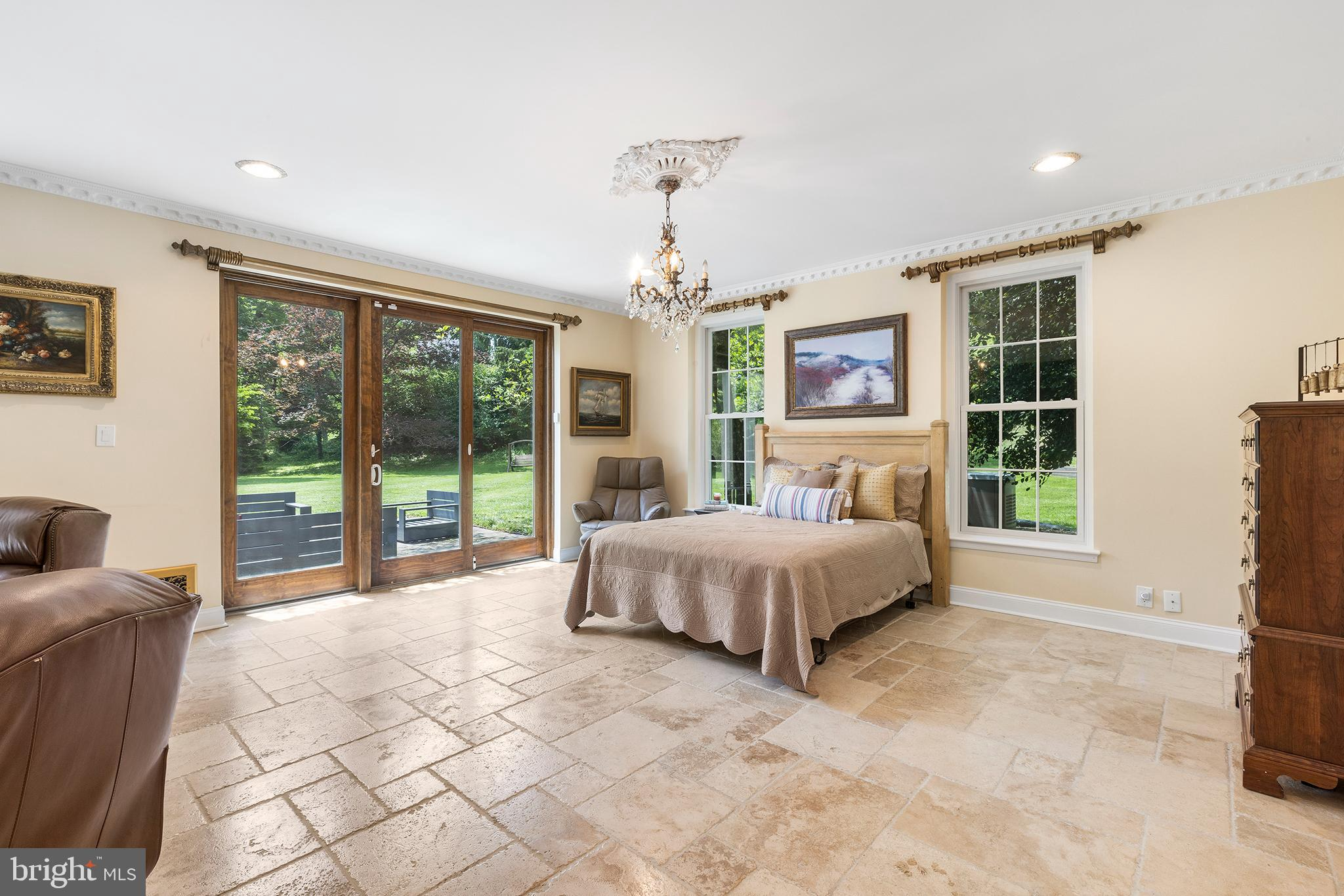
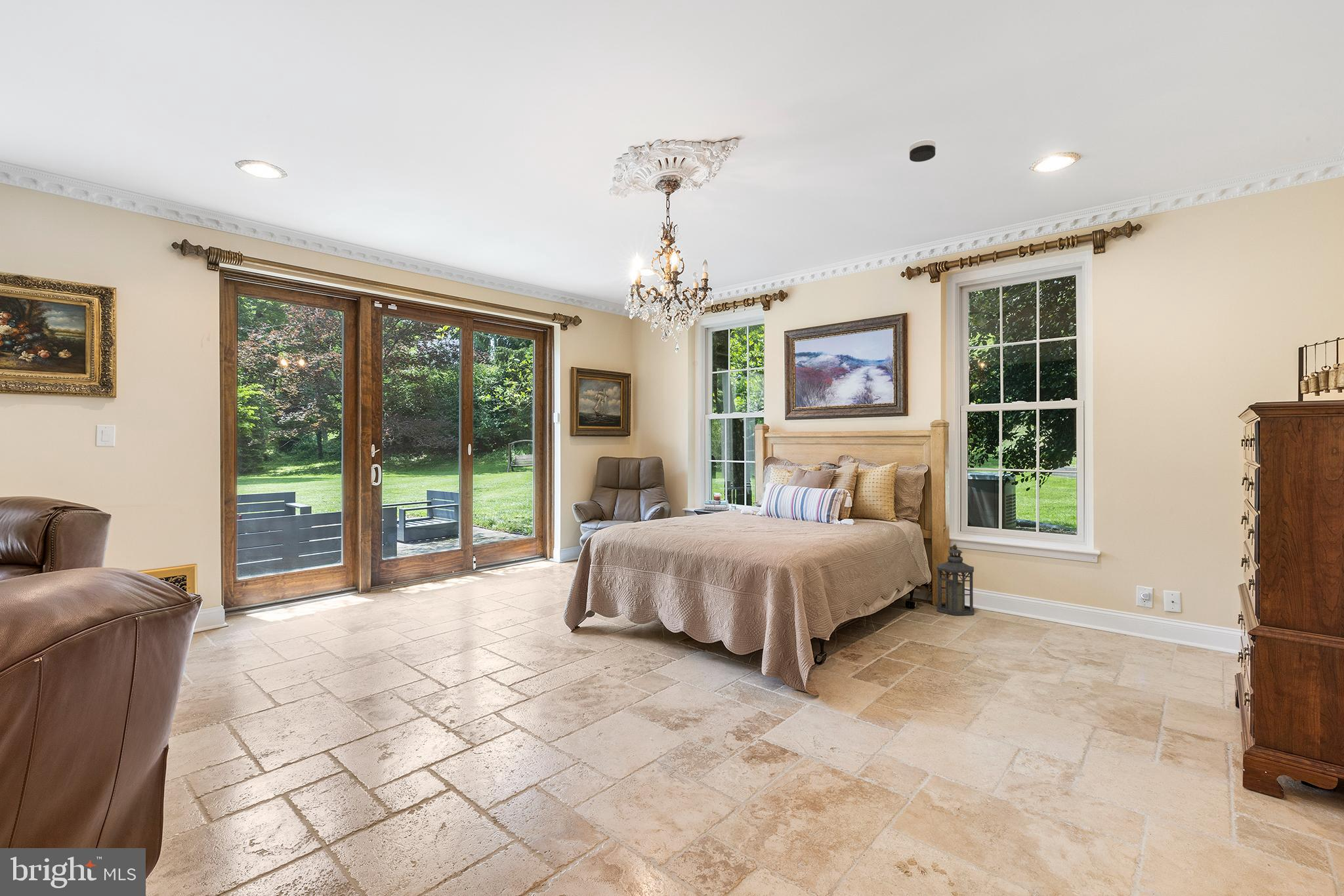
+ smoke detector [909,139,936,163]
+ lantern [936,543,975,616]
